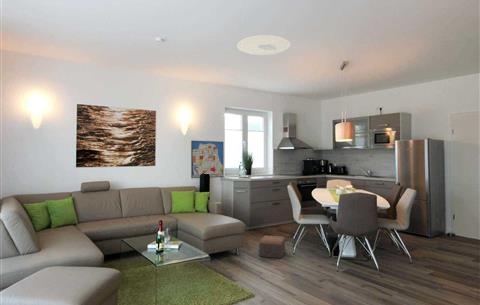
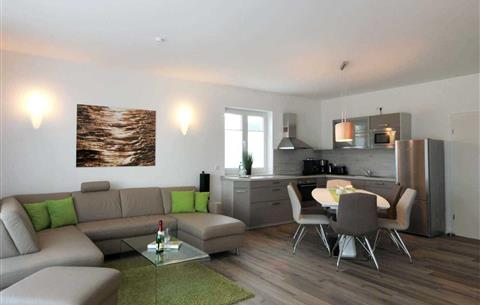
- footstool [258,235,286,259]
- wall art [190,140,225,179]
- ceiling light [236,34,291,56]
